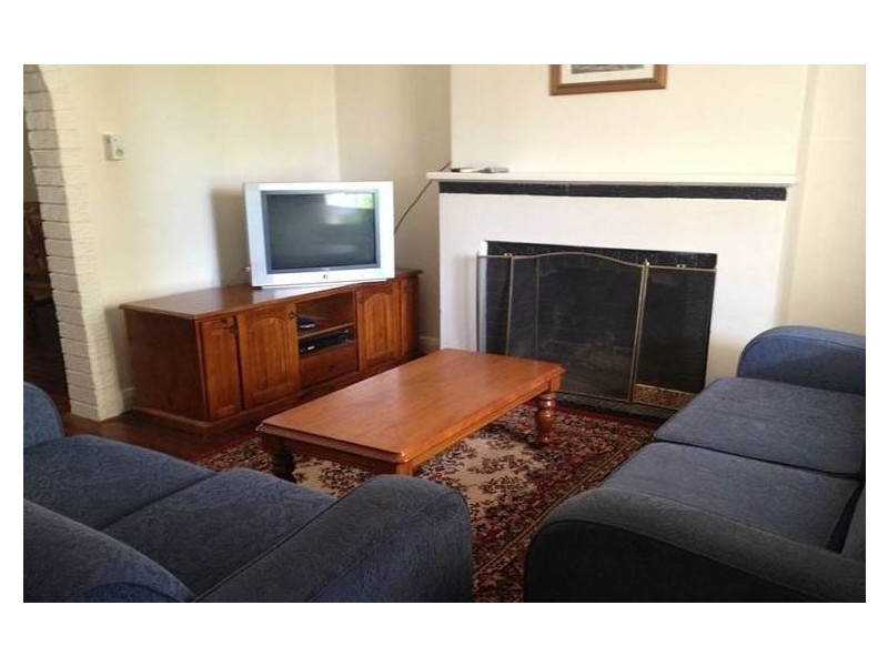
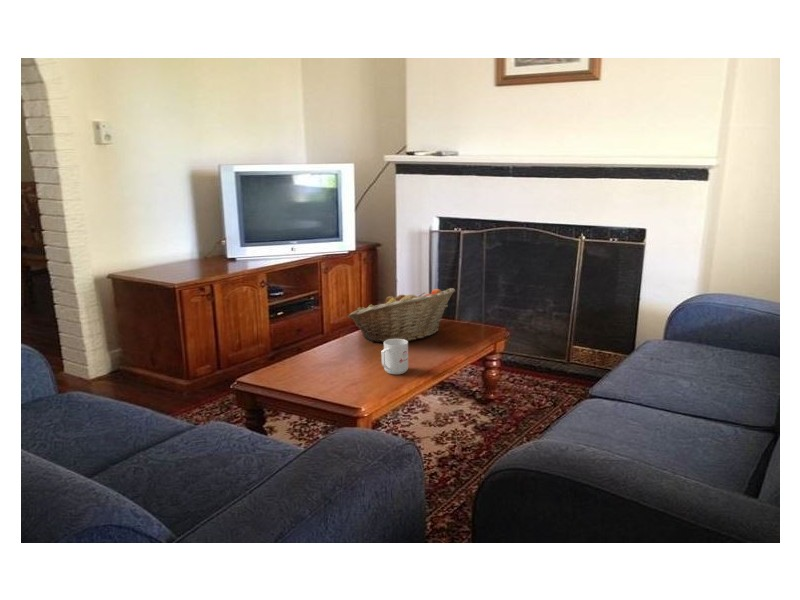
+ fruit basket [347,287,456,343]
+ mug [380,339,409,375]
